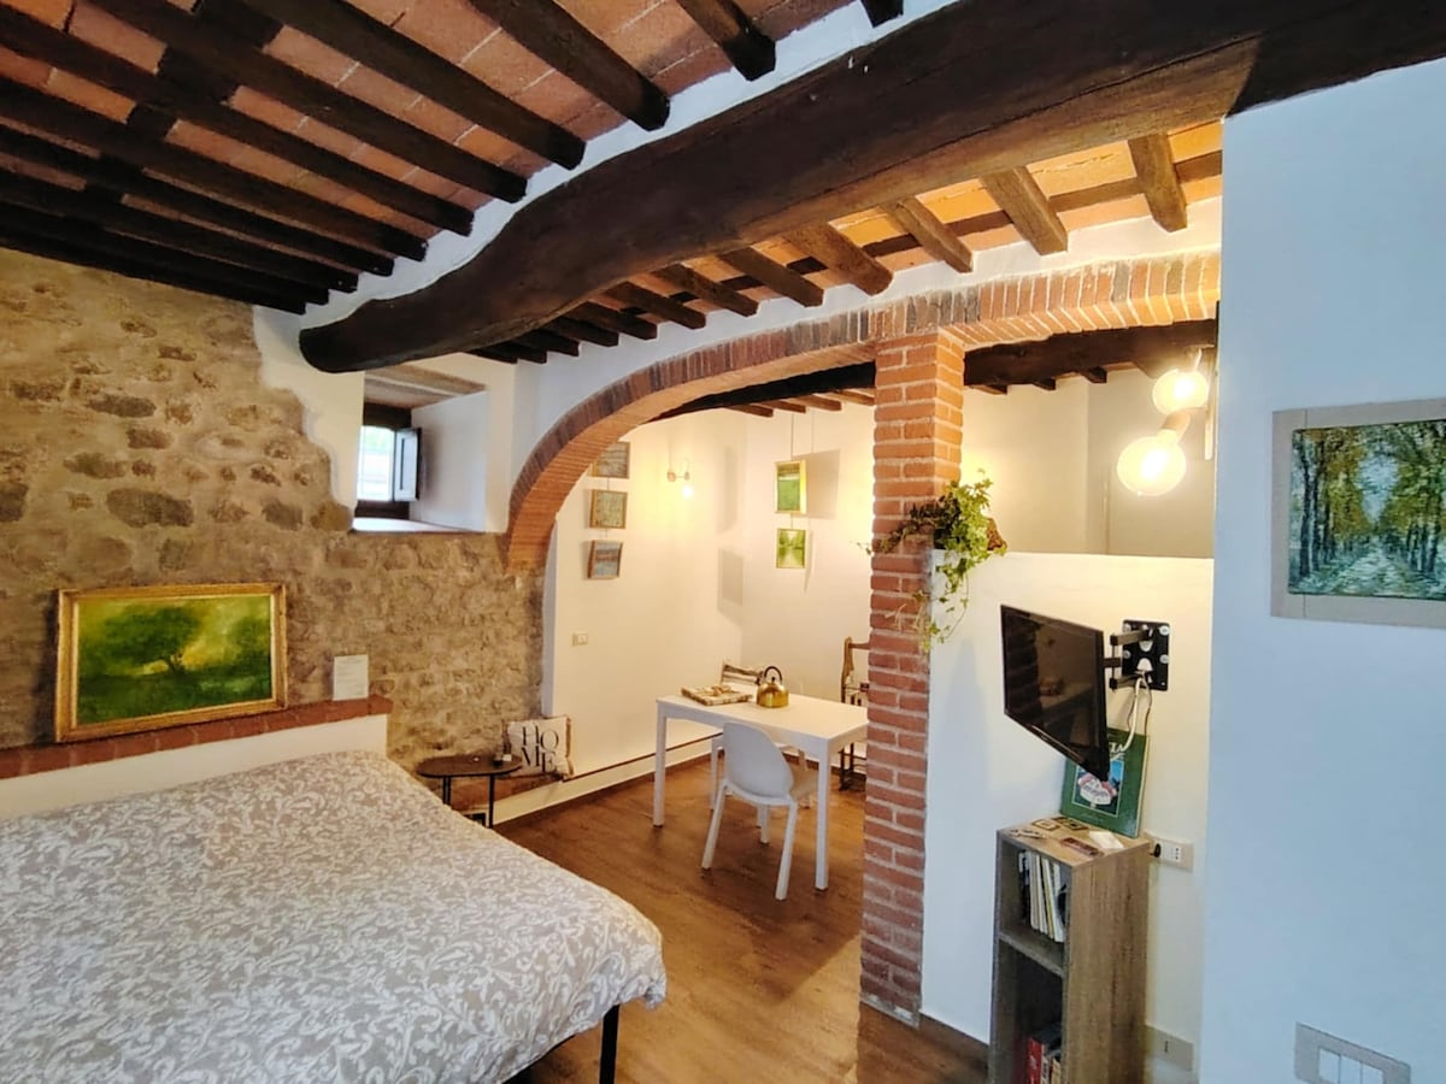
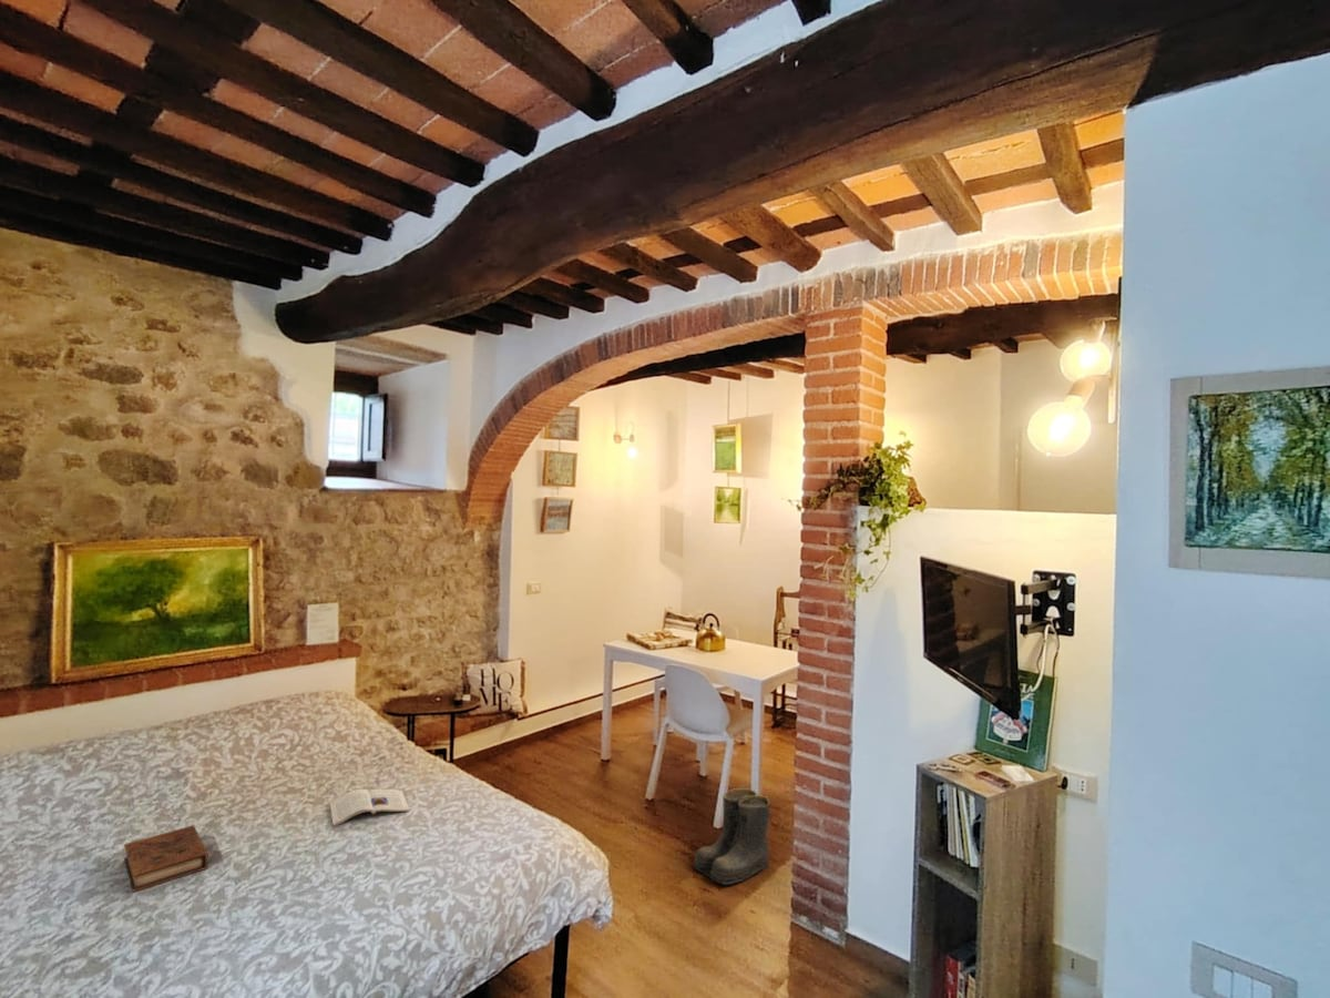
+ magazine [329,788,411,827]
+ boots [690,787,771,886]
+ book [123,824,209,893]
